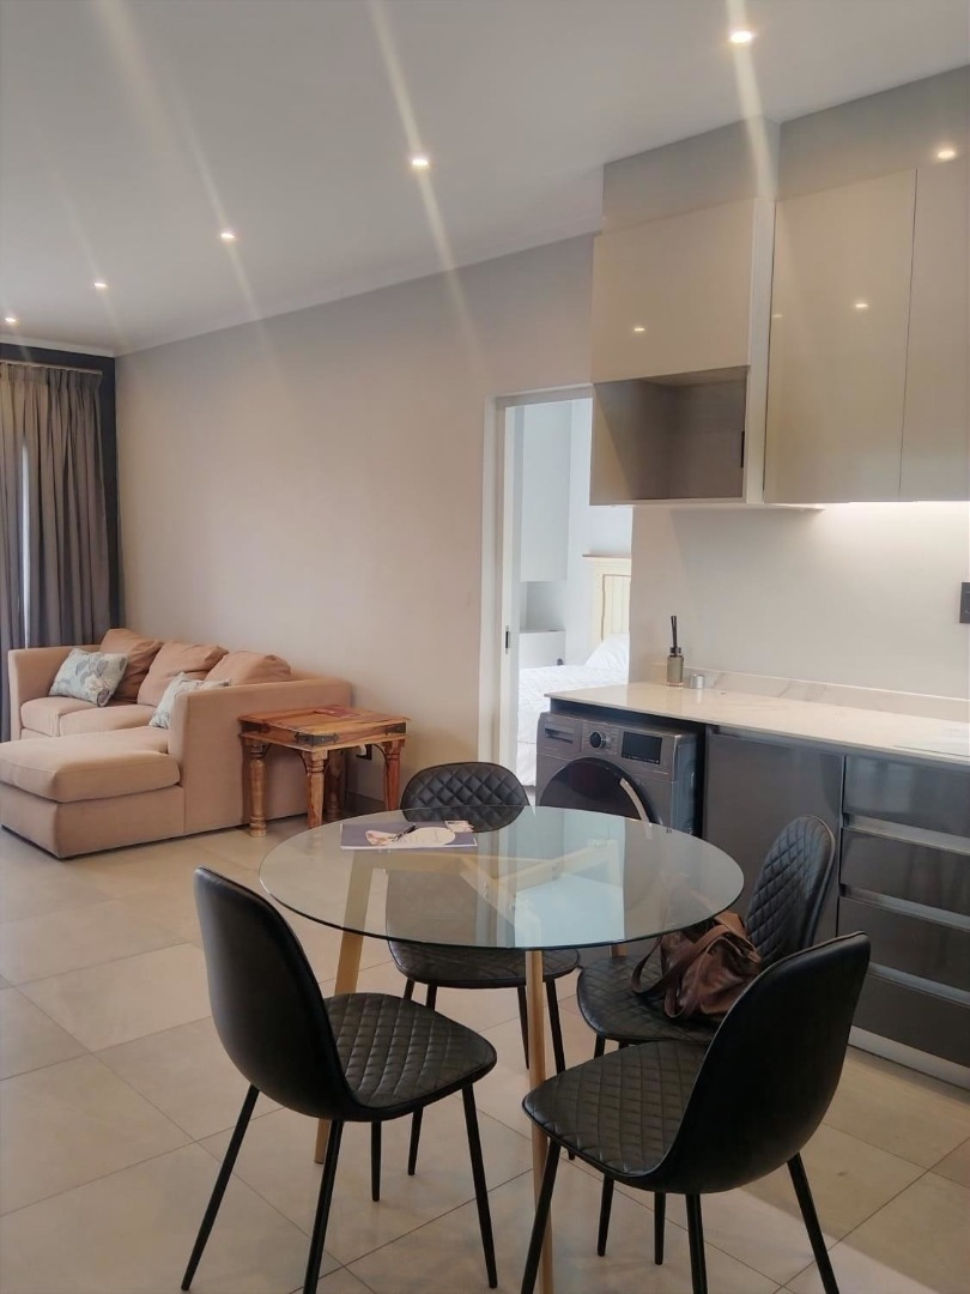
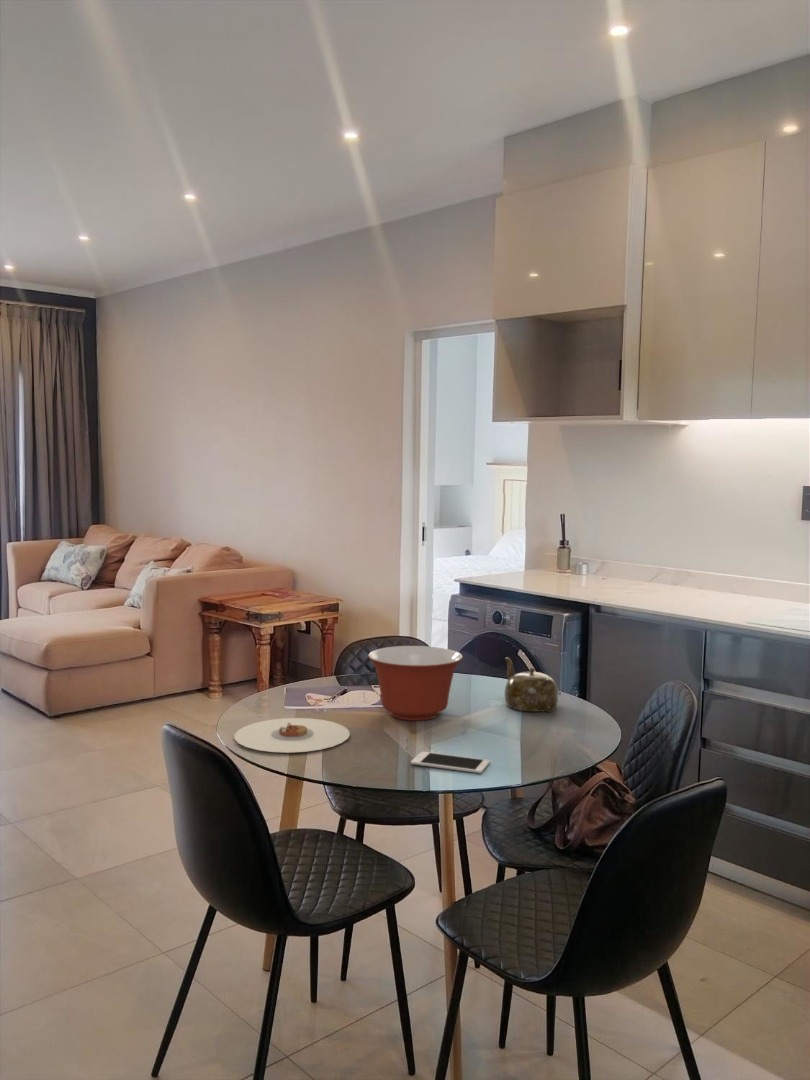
+ plate [233,717,351,754]
+ mixing bowl [367,645,464,722]
+ cell phone [410,751,491,774]
+ teapot [504,656,559,713]
